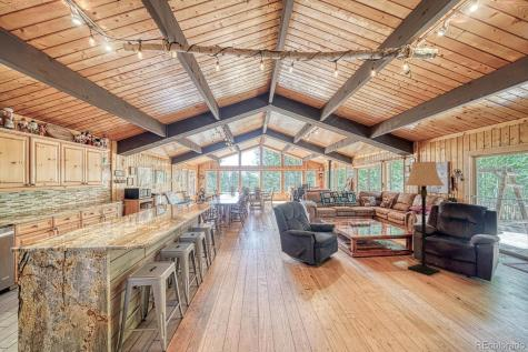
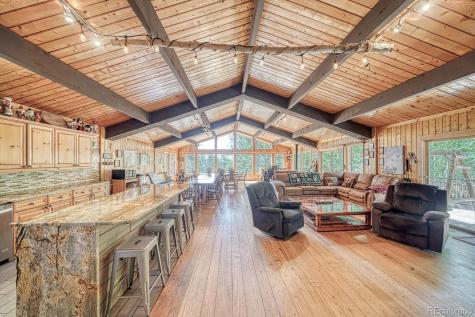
- lamp [404,161,446,276]
